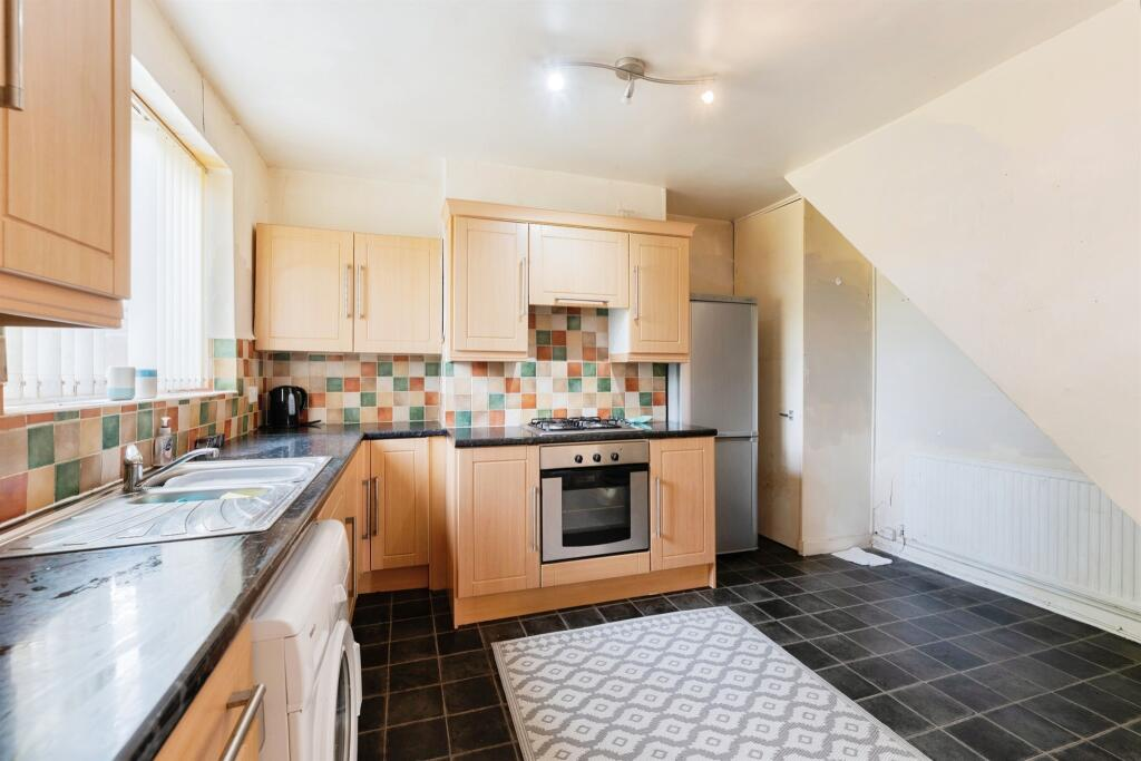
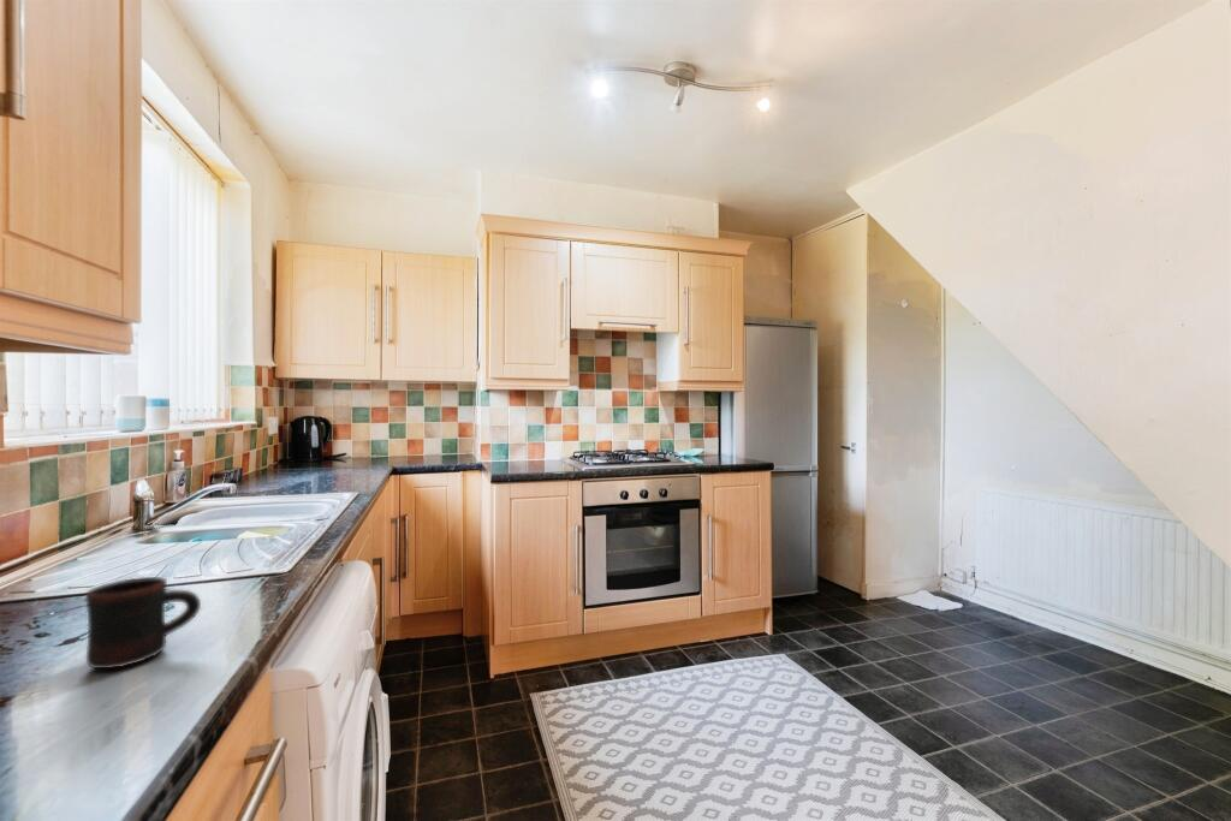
+ mug [84,576,202,670]
